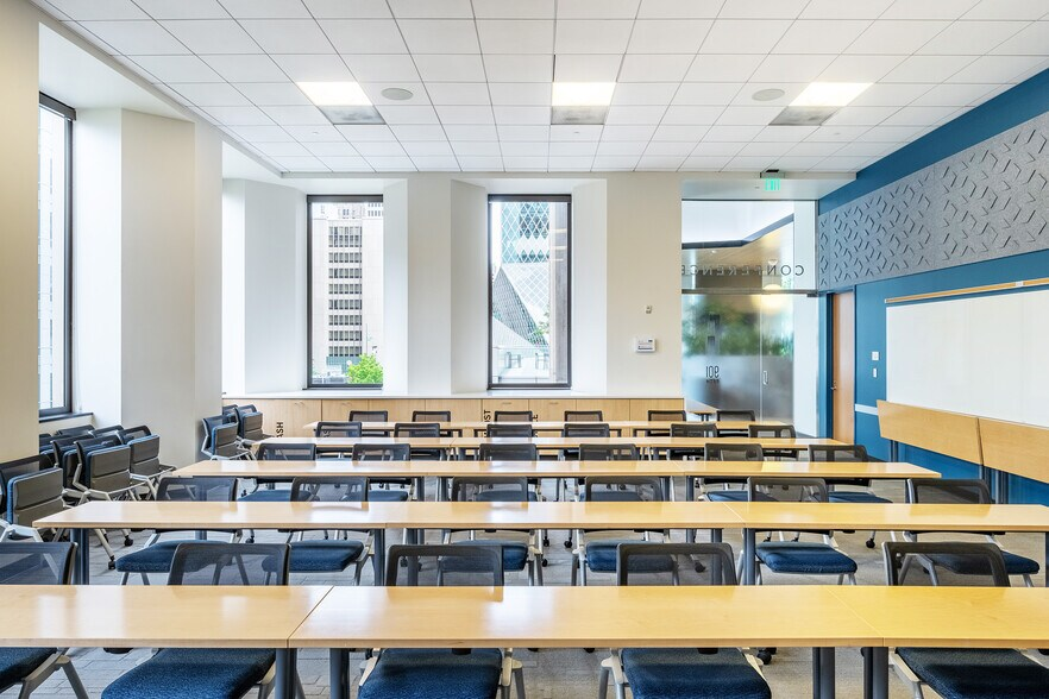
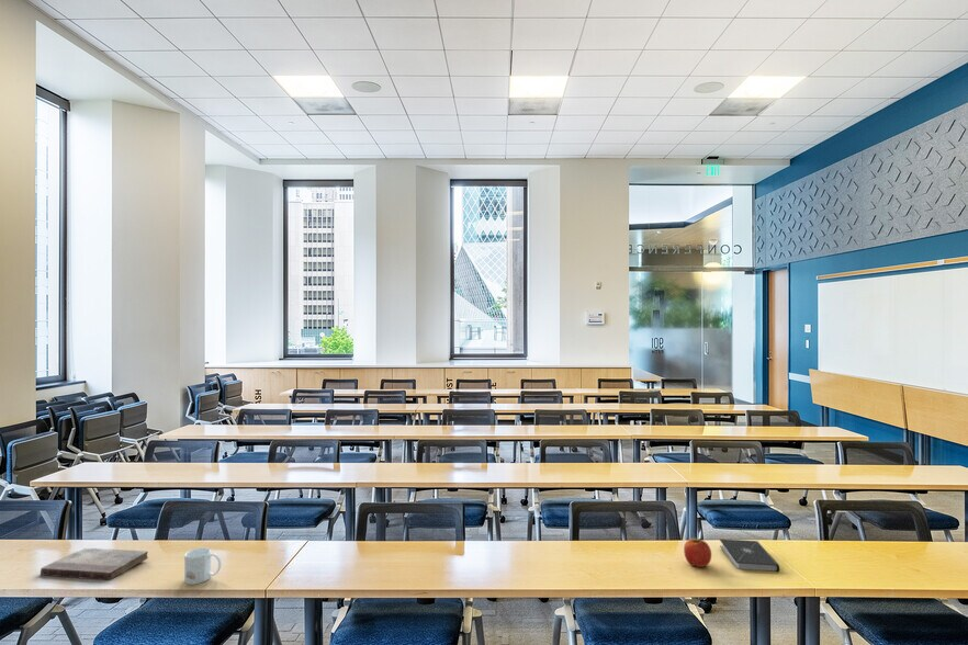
+ book [719,539,780,573]
+ mug [183,546,223,586]
+ apple [683,538,712,568]
+ book [40,547,149,581]
